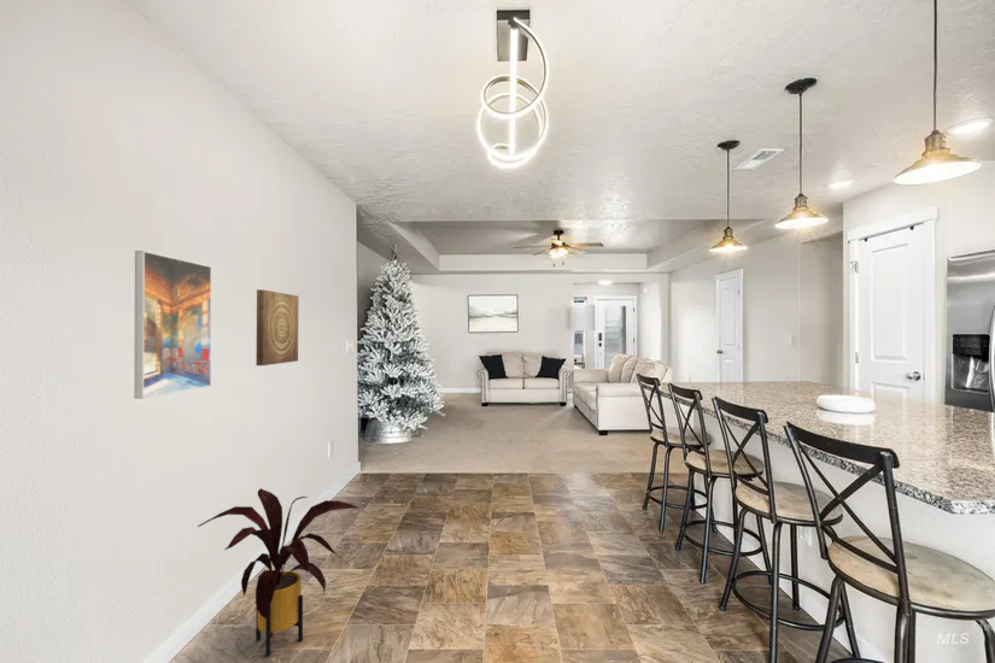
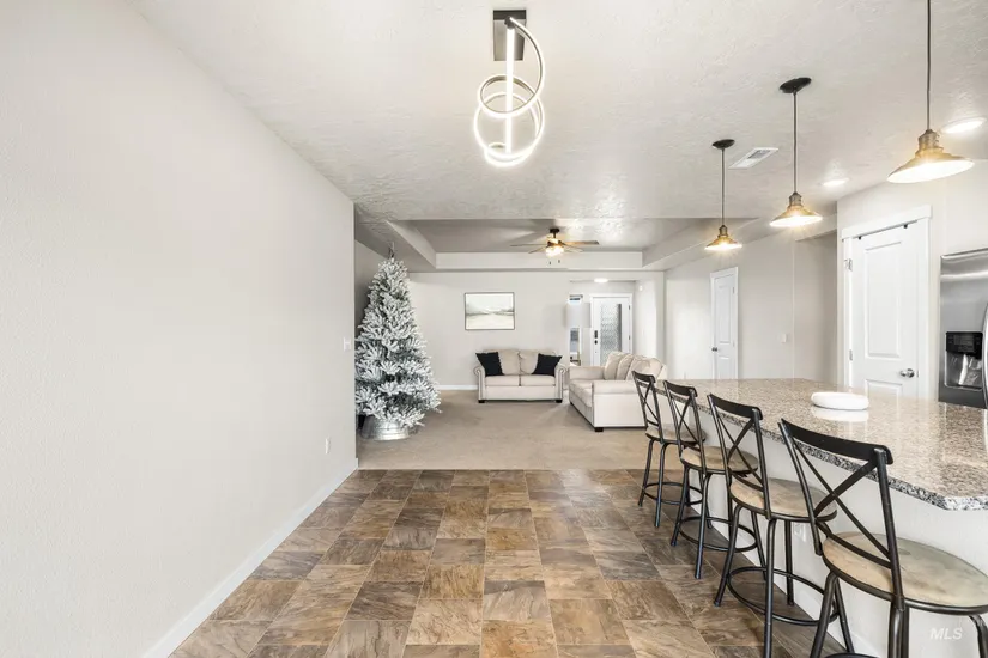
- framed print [134,250,212,400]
- house plant [197,487,361,657]
- wall art [256,288,299,366]
